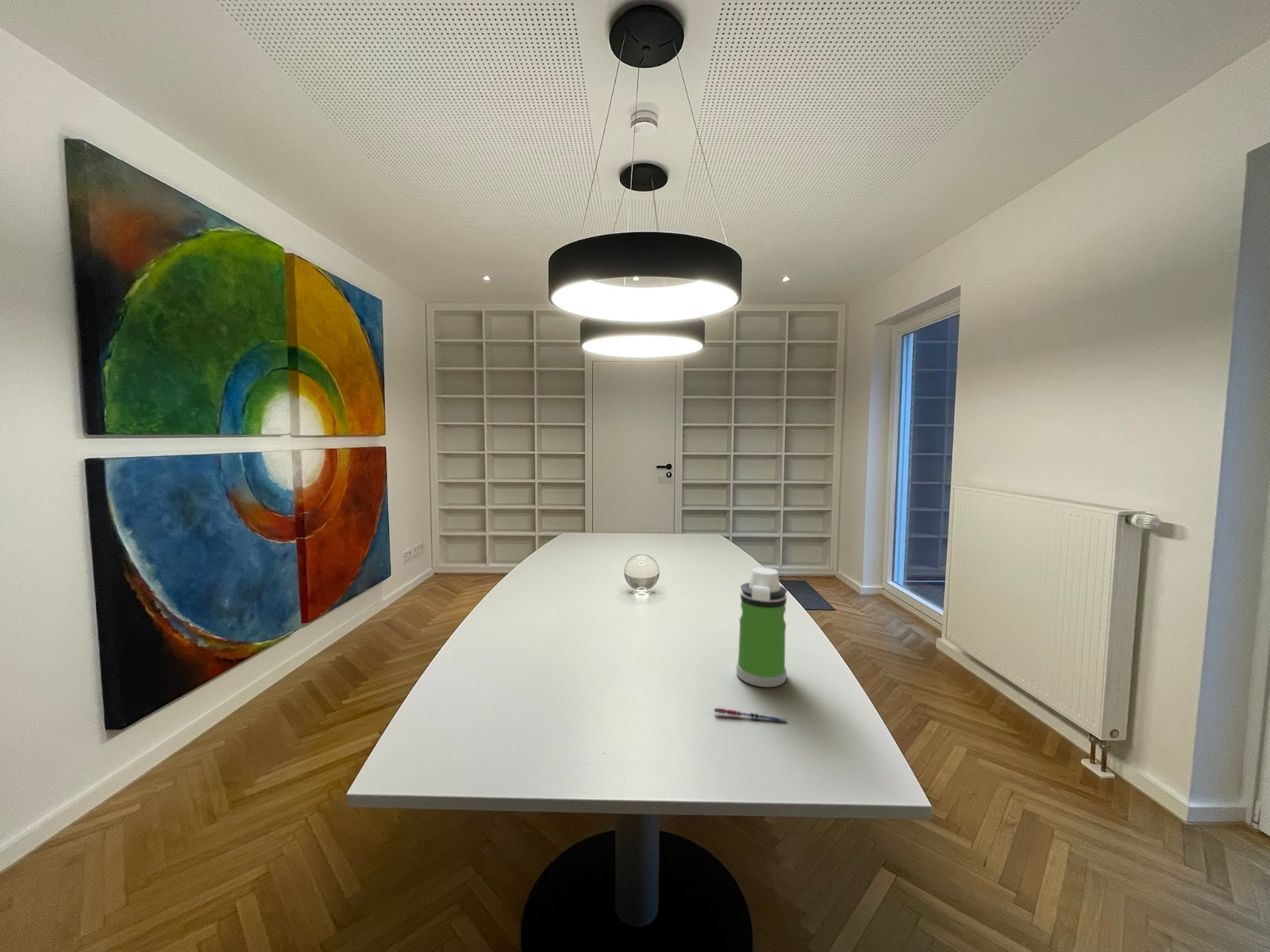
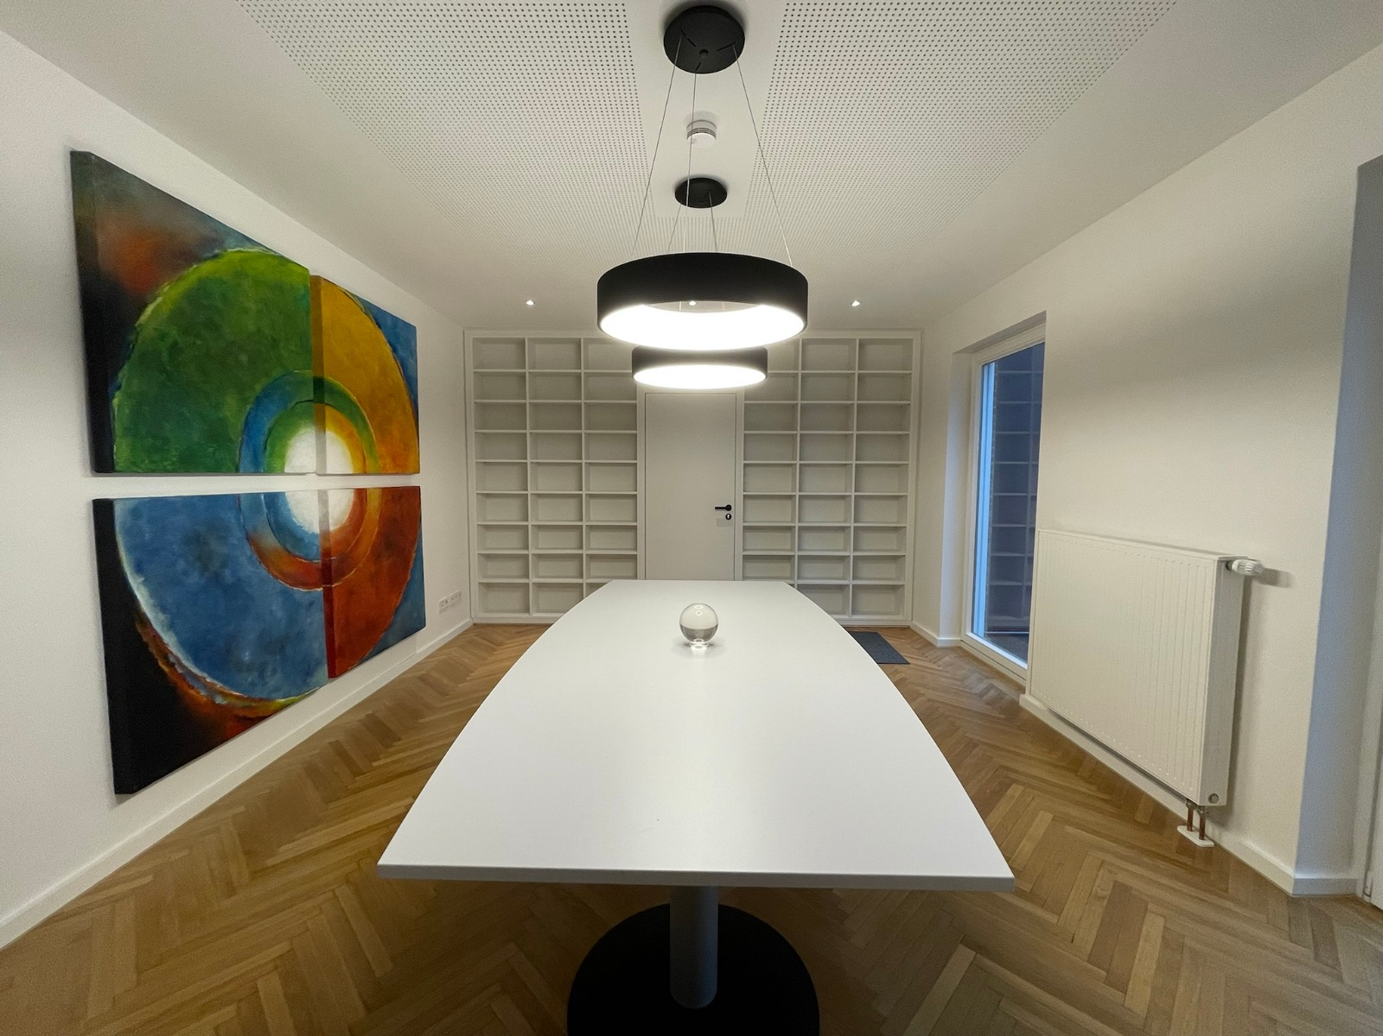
- water bottle [735,566,788,688]
- pen [714,707,787,724]
